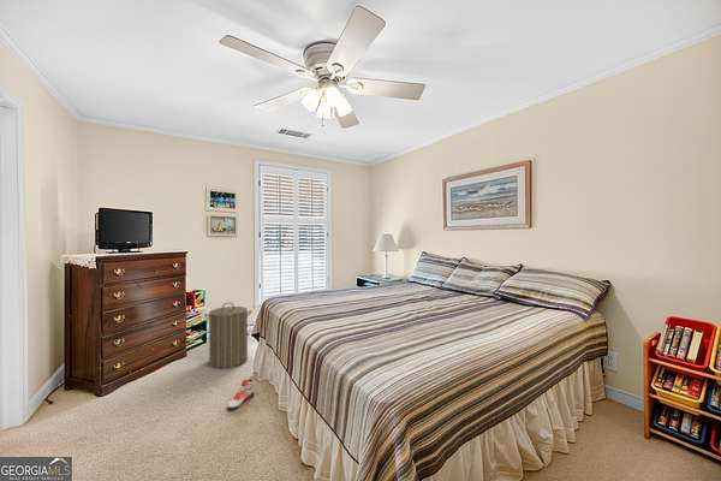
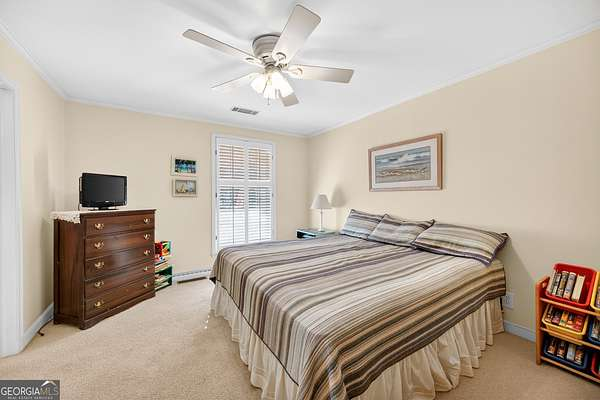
- sneaker [226,378,256,410]
- laundry hamper [203,302,252,369]
